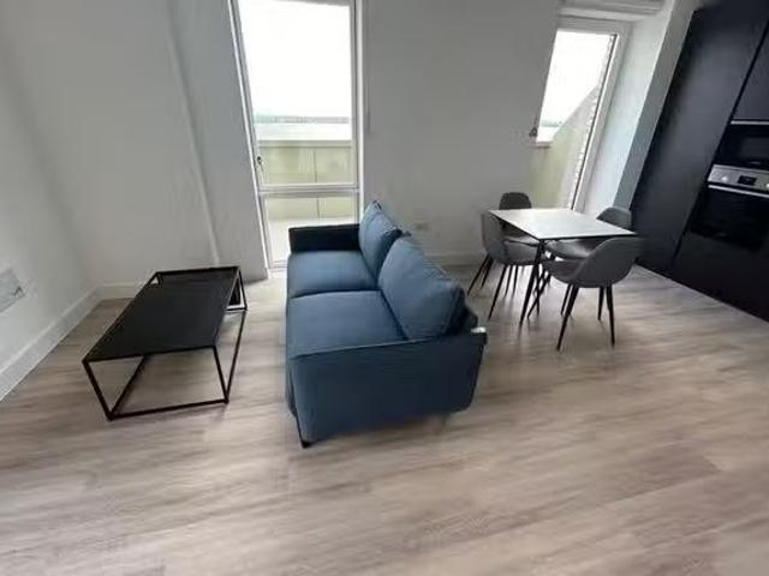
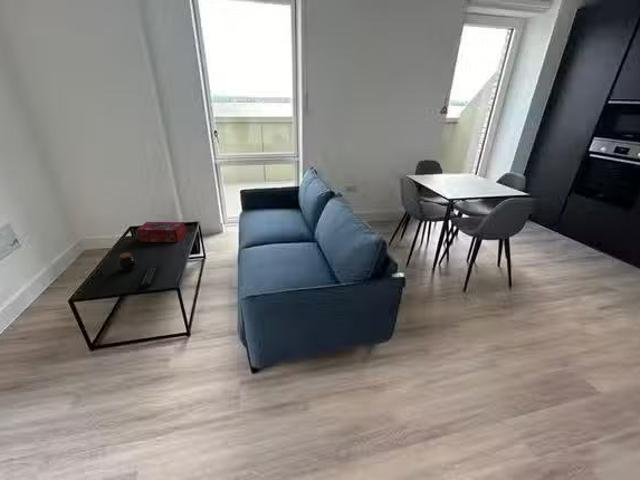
+ jar [118,252,137,272]
+ tissue box [136,221,187,243]
+ remote control [139,264,160,289]
